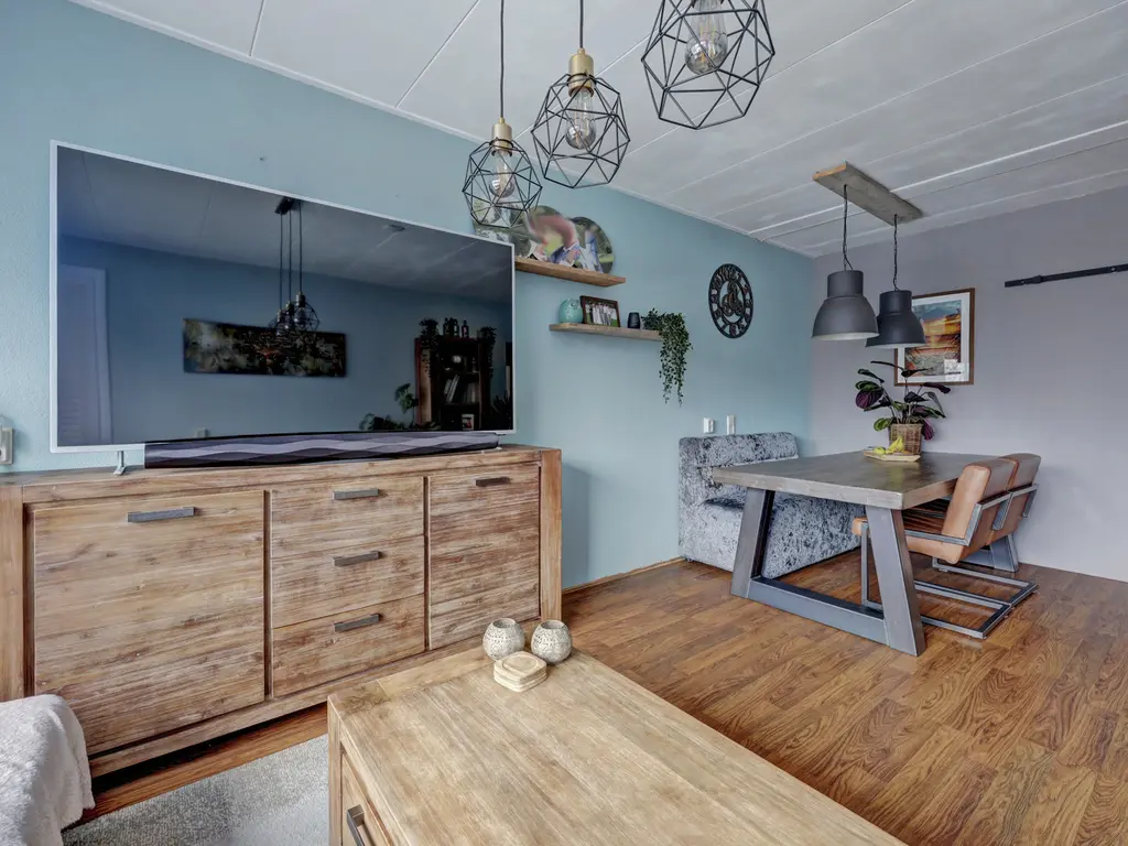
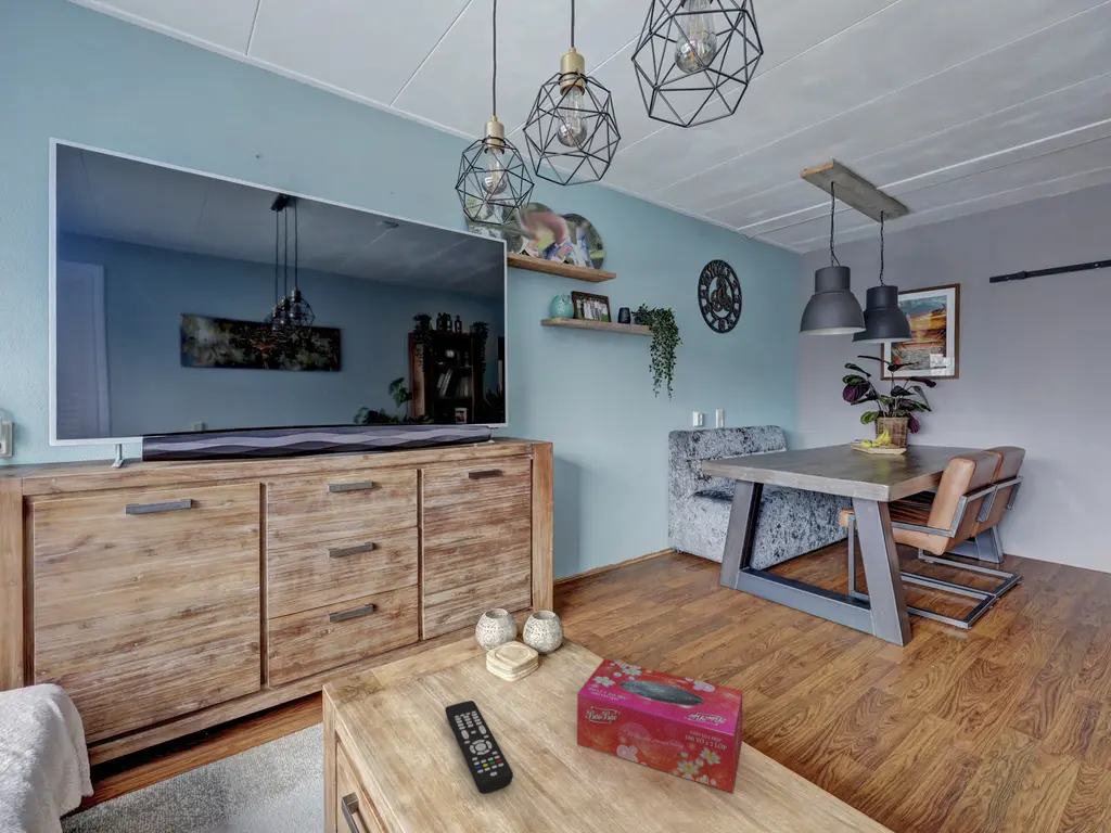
+ tissue box [576,658,743,794]
+ remote control [444,700,514,794]
